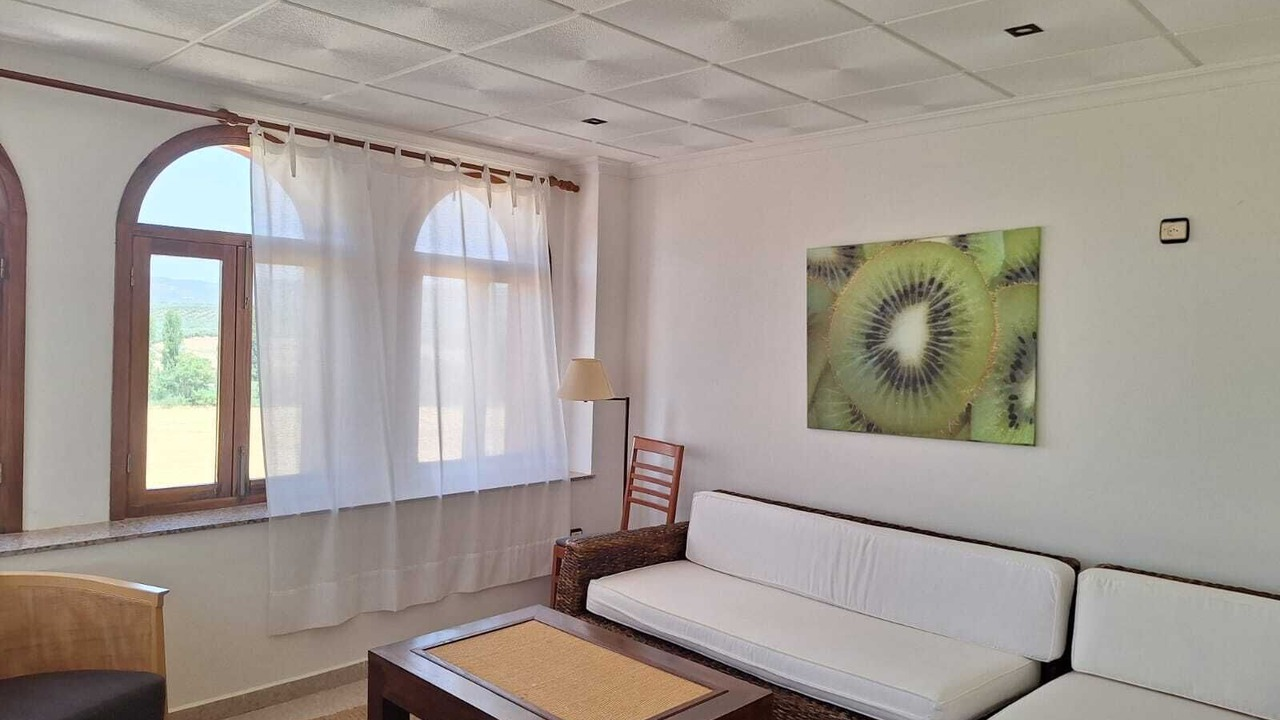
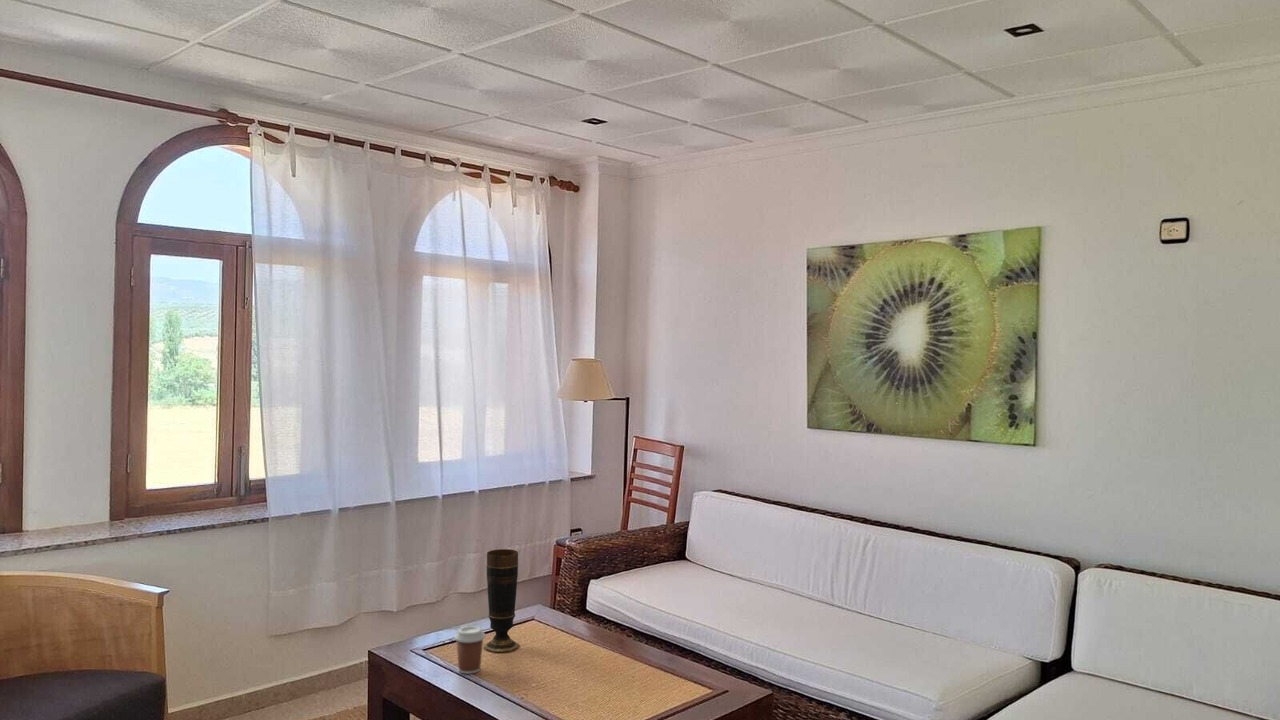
+ coffee cup [453,625,486,675]
+ vase [483,548,520,653]
